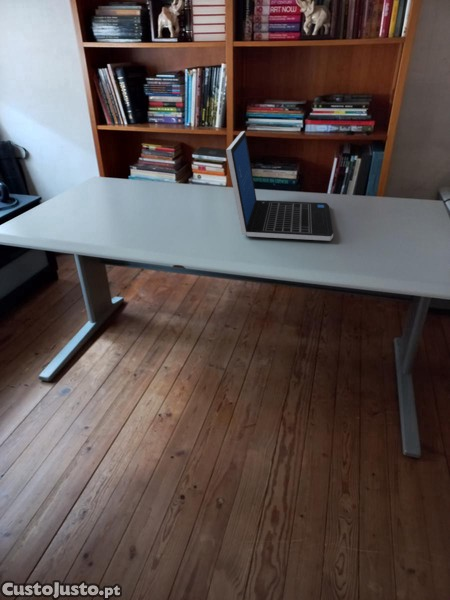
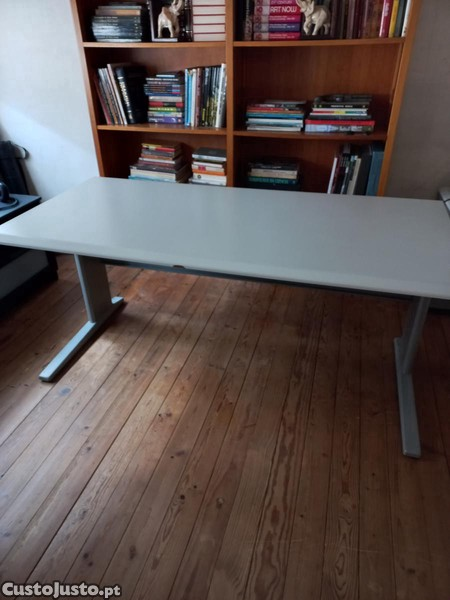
- laptop [225,130,334,242]
